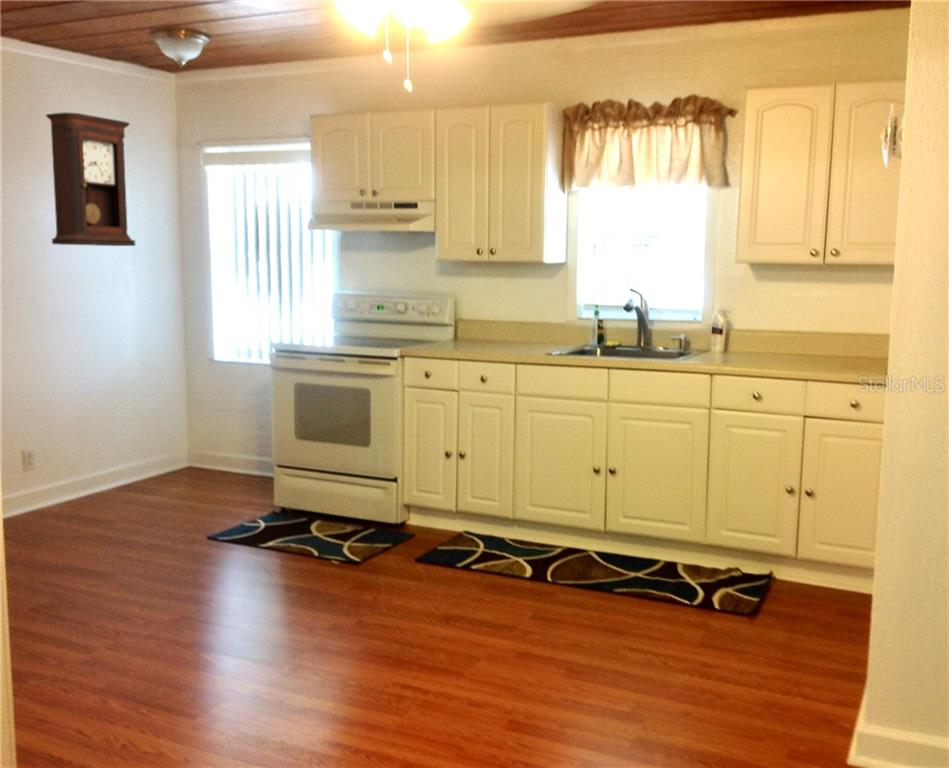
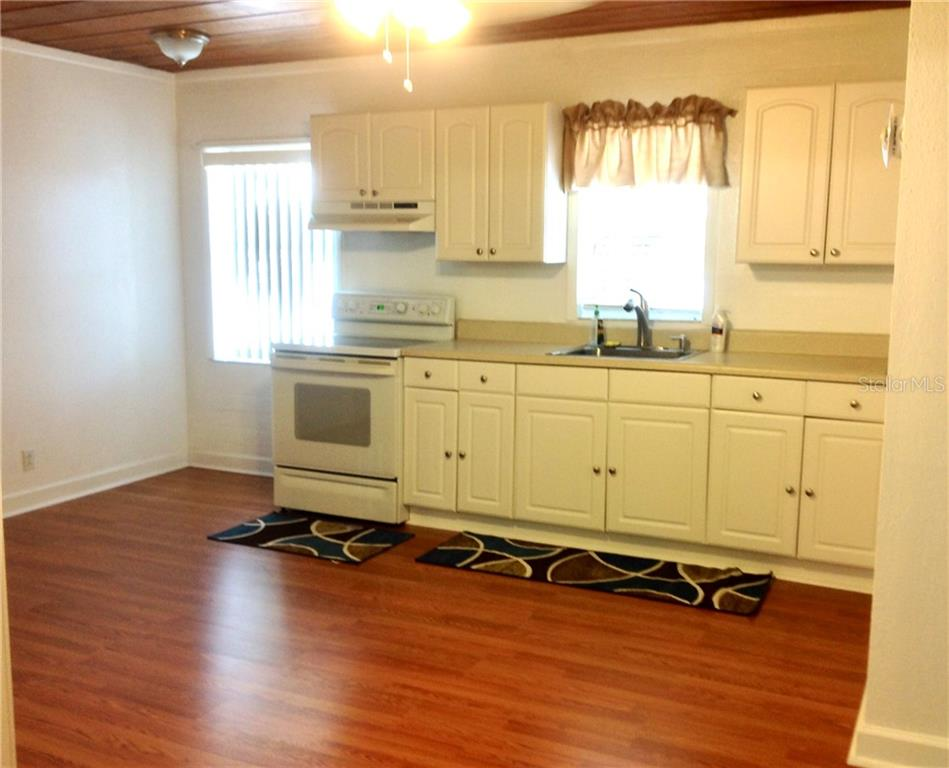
- pendulum clock [45,111,137,247]
